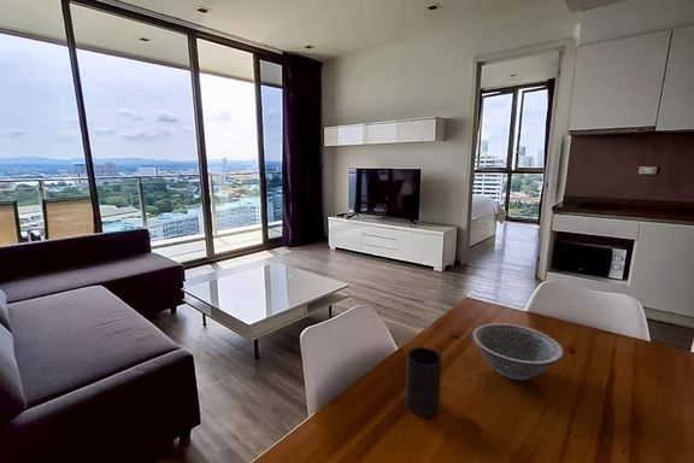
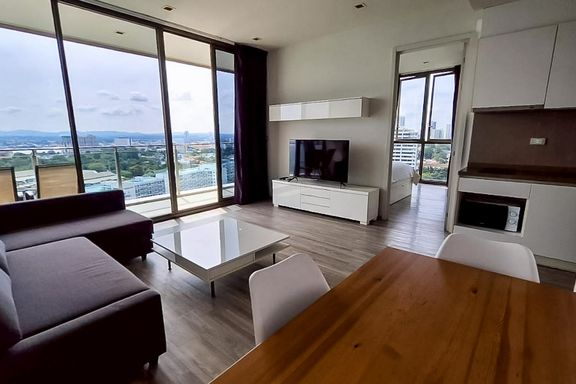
- decorative bowl [471,322,565,381]
- cup [404,346,443,416]
